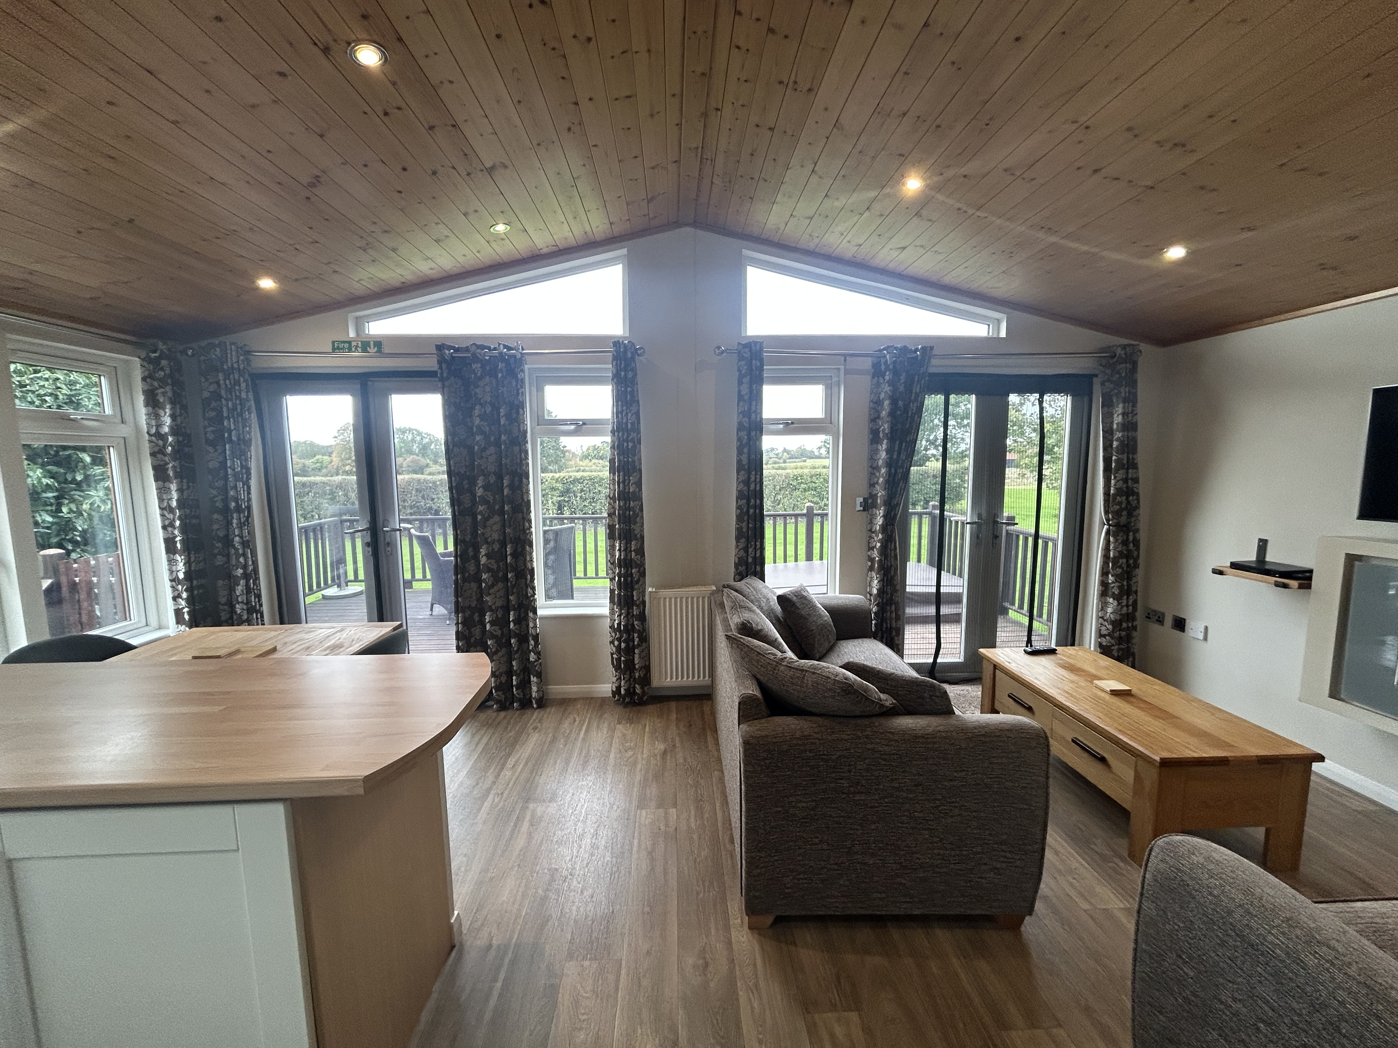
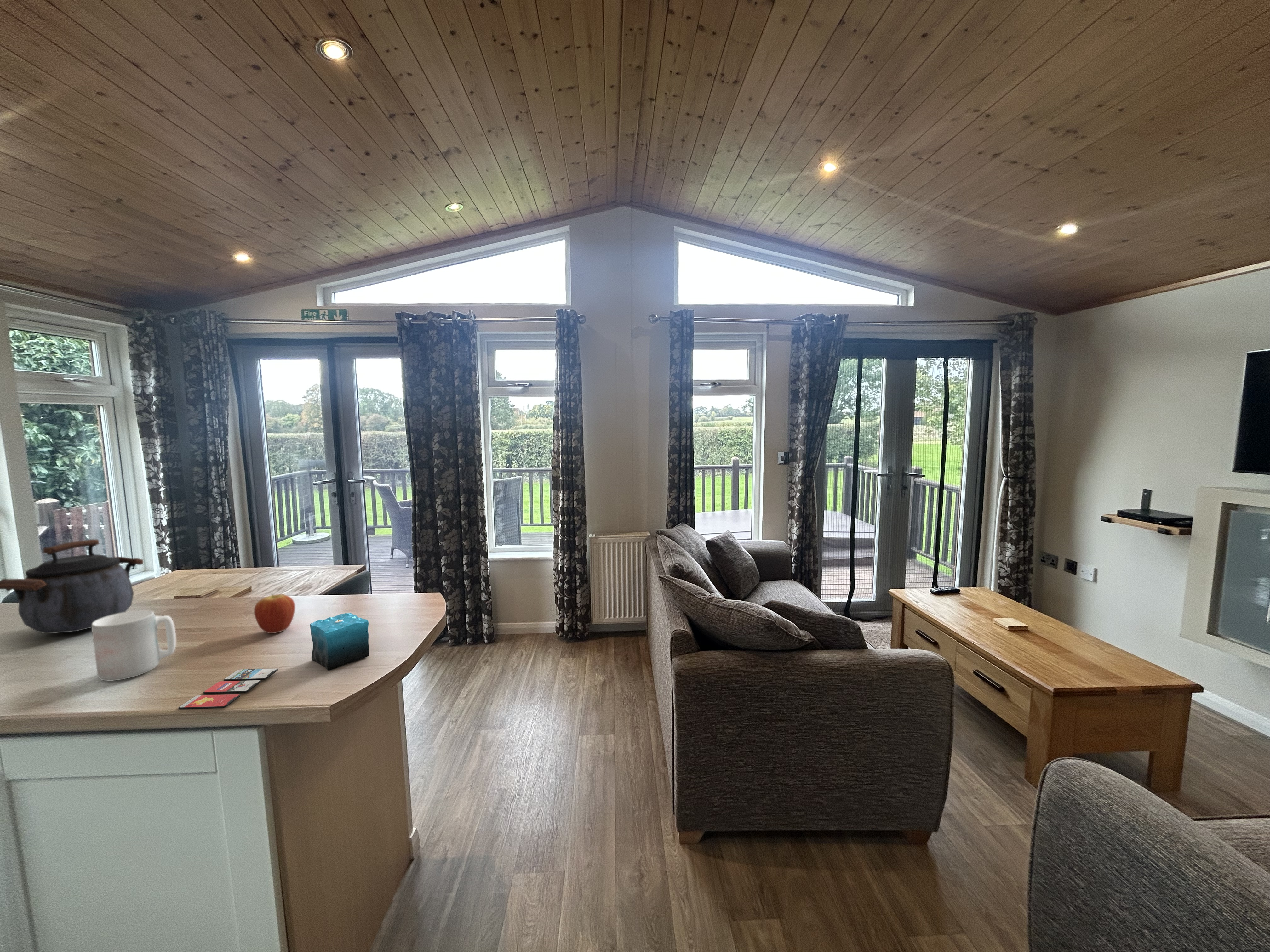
+ mug [92,610,176,681]
+ candle [310,603,369,671]
+ fruit [254,593,295,634]
+ kettle [0,539,144,634]
+ smartphone [178,668,278,710]
